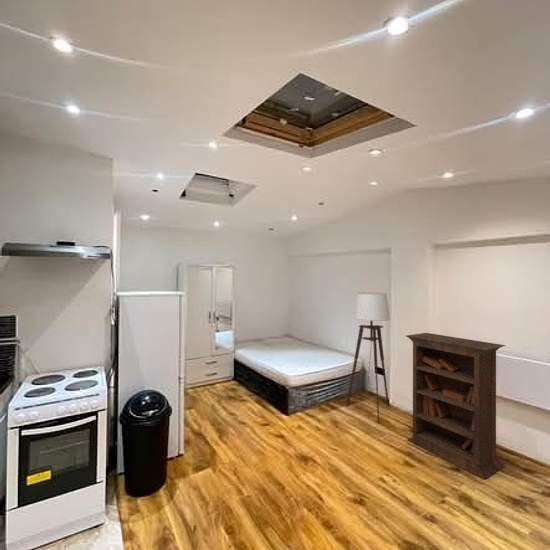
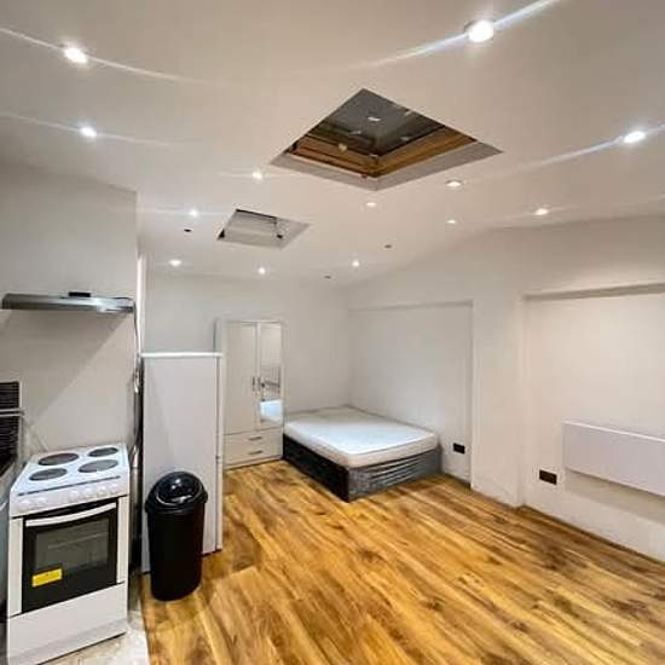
- bookcase [405,332,507,480]
- floor lamp [346,292,391,423]
